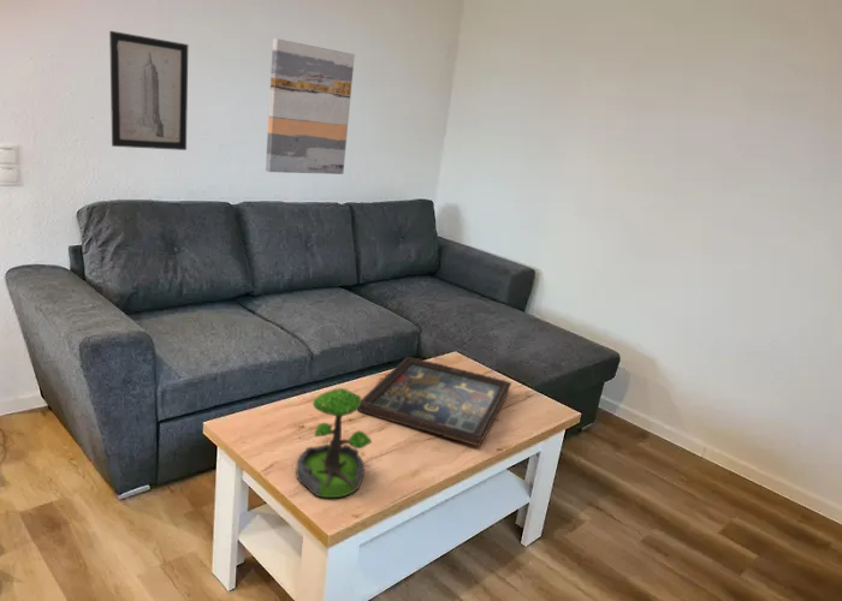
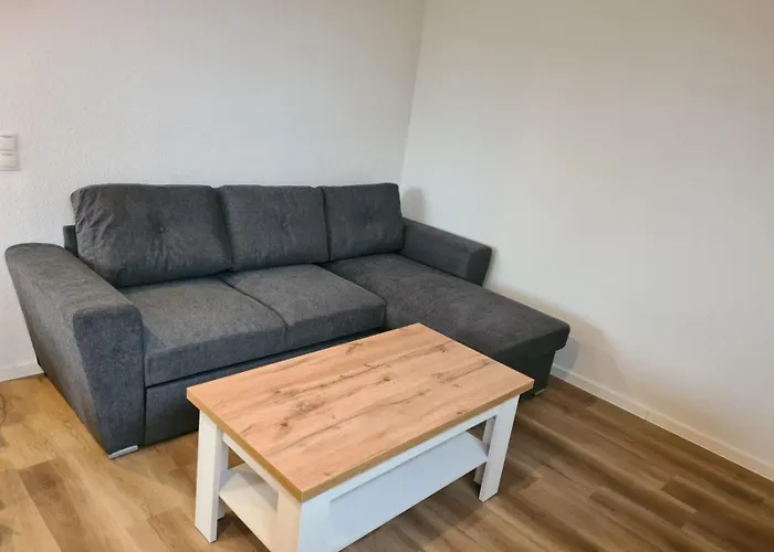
- plant [295,387,373,499]
- wall art [265,37,356,175]
- decorative tray [356,356,512,447]
- wall art [108,30,189,151]
